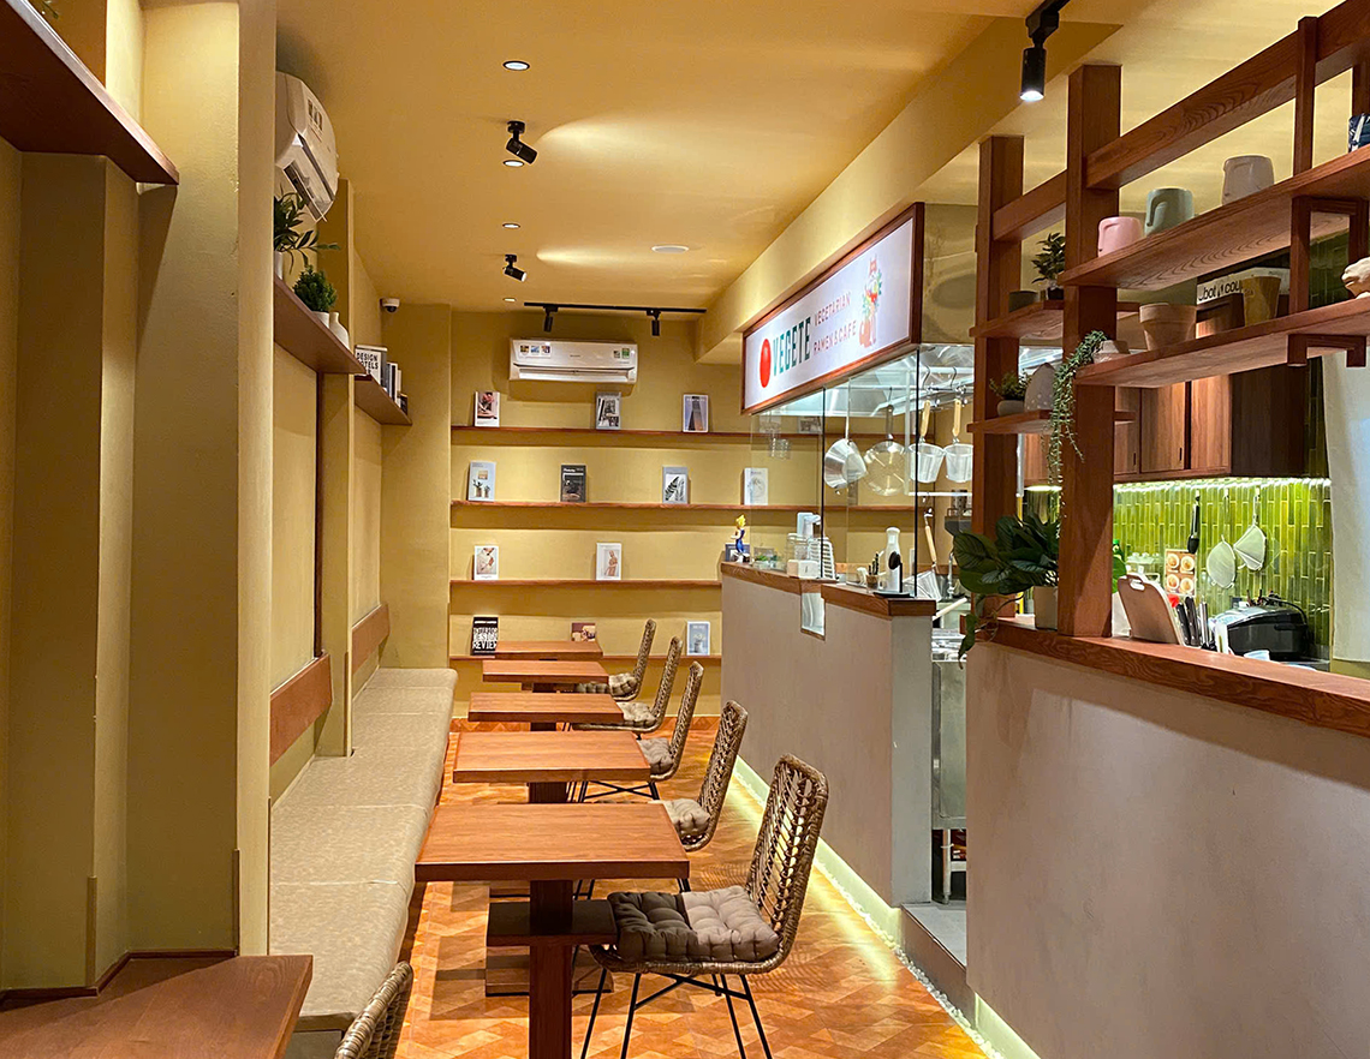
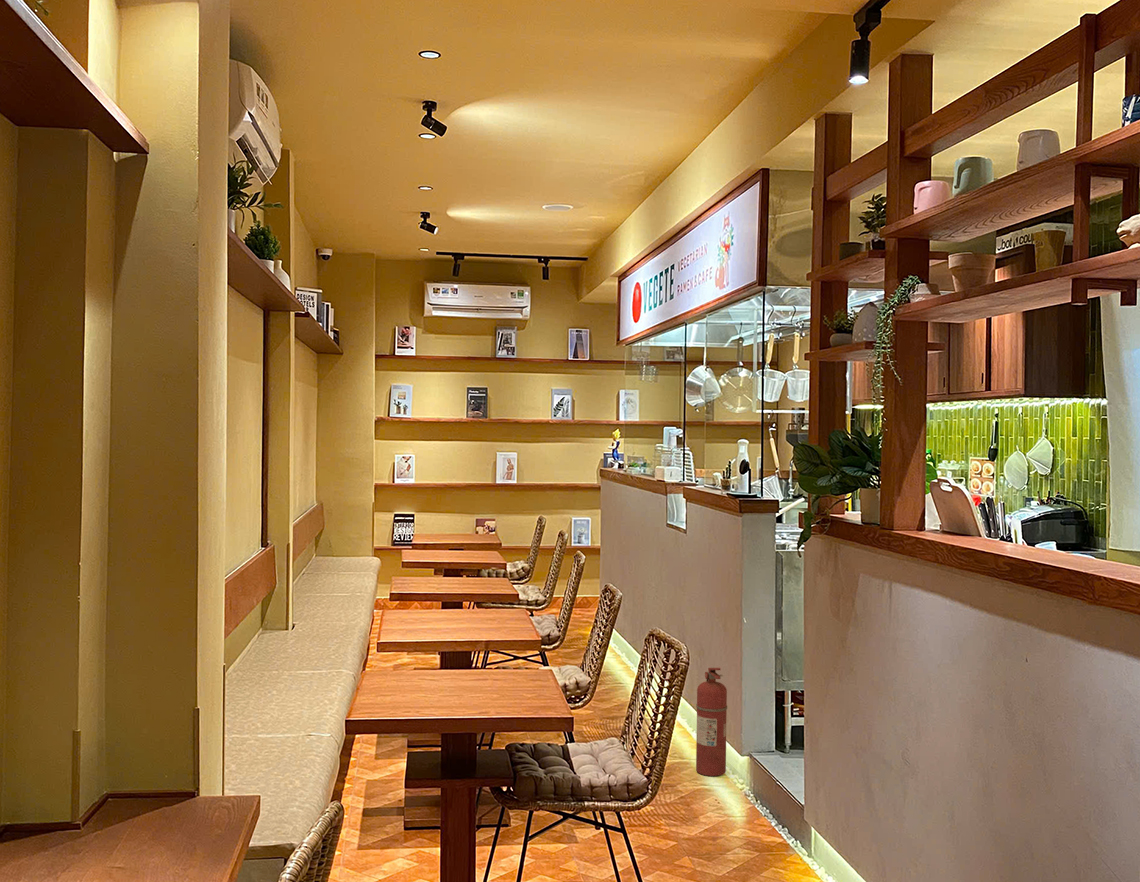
+ fire extinguisher [695,667,728,777]
